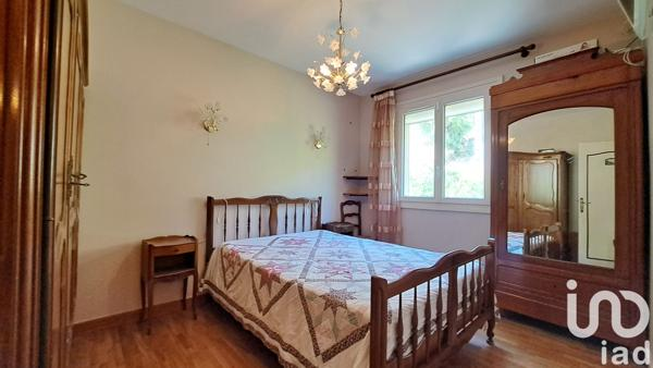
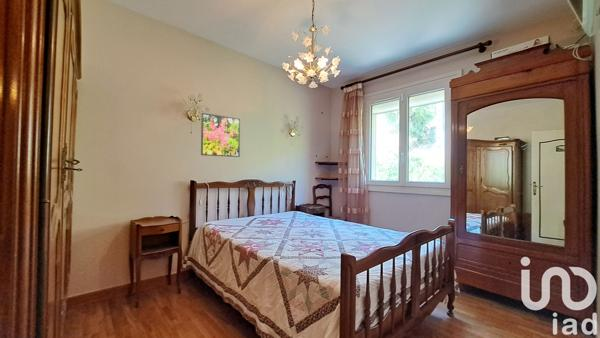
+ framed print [200,112,241,158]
